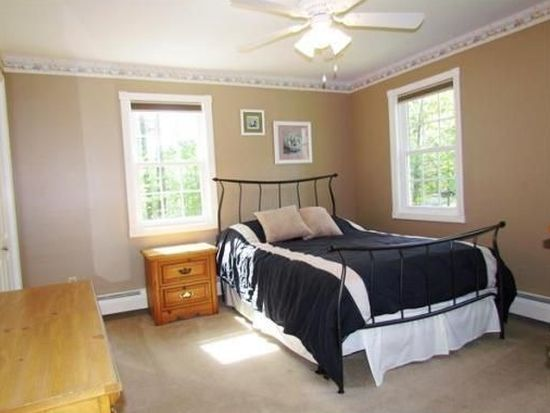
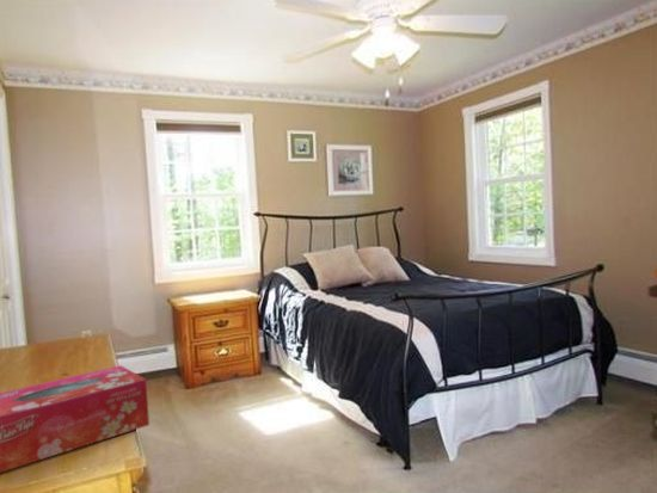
+ tissue box [0,364,151,474]
